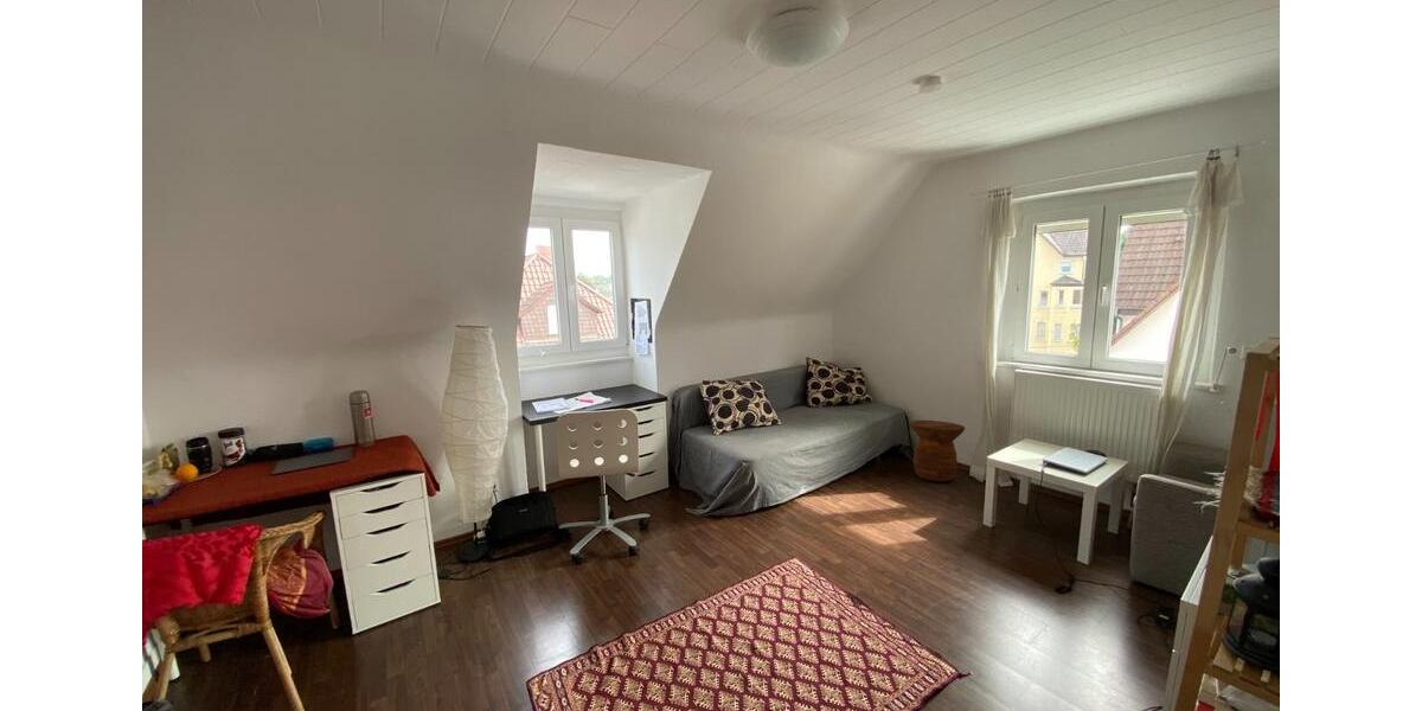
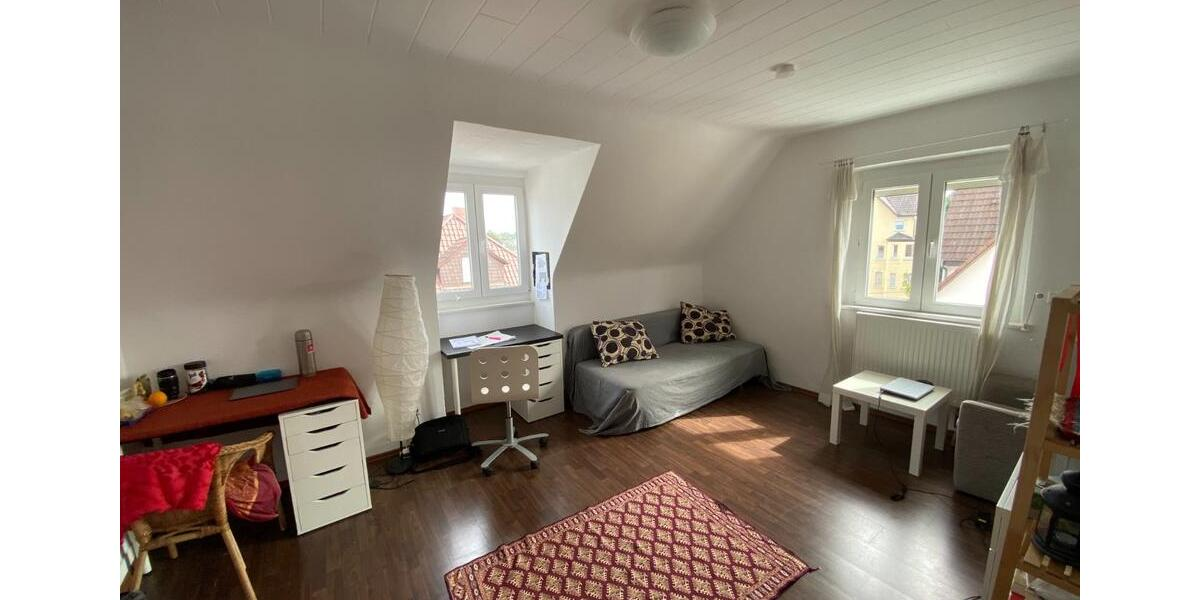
- side table [908,419,966,482]
